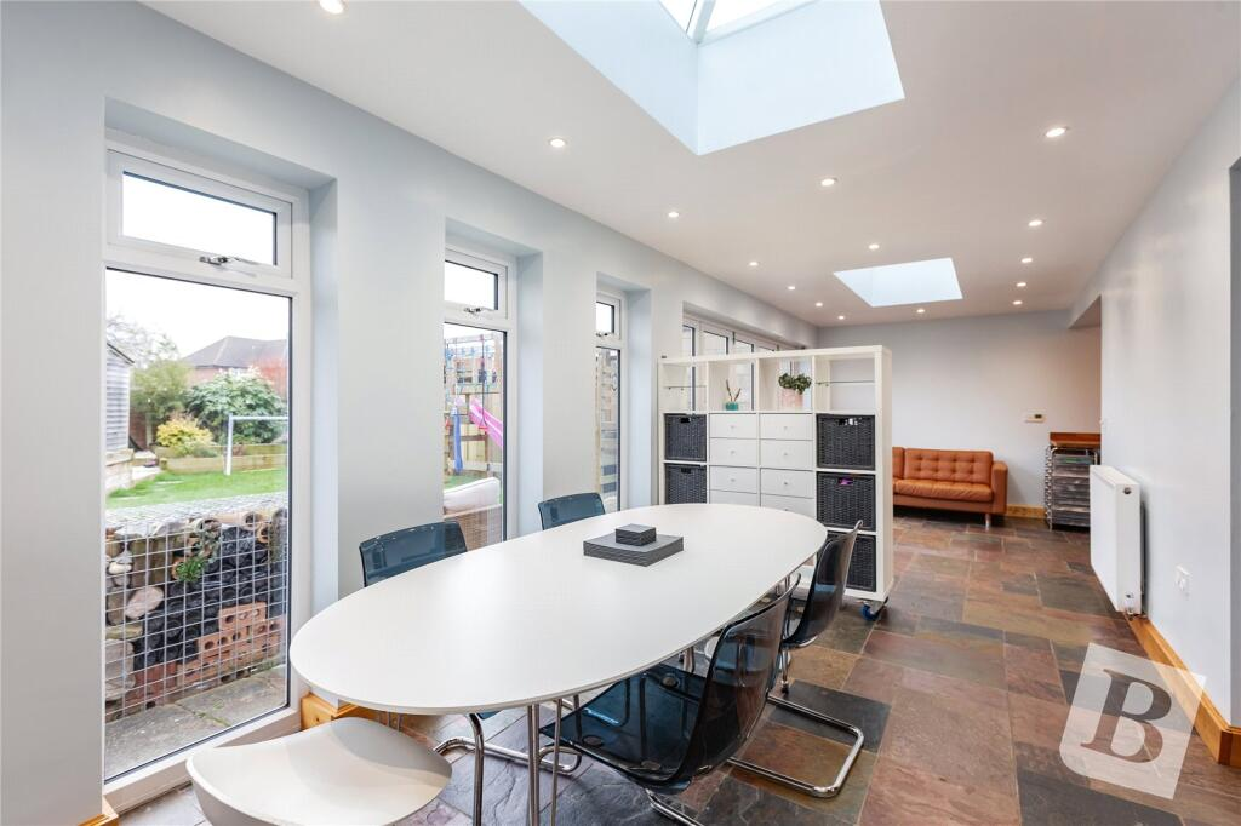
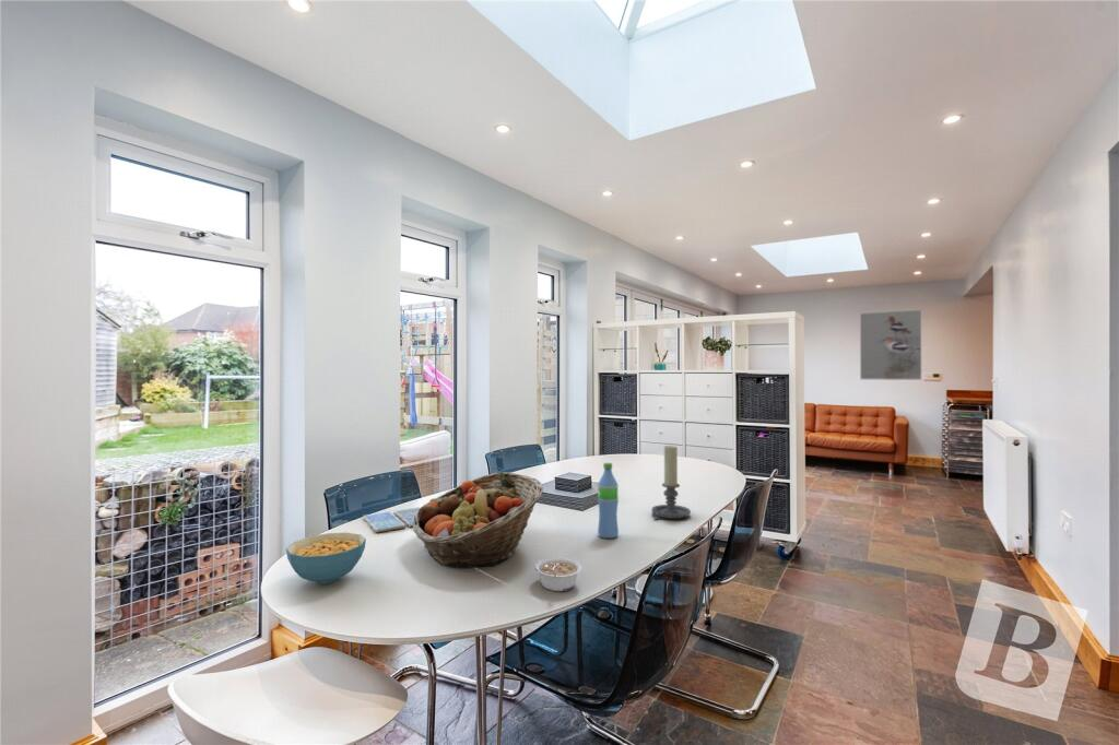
+ fruit basket [412,471,544,568]
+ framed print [859,309,922,381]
+ water bottle [597,462,620,540]
+ drink coaster [362,506,421,533]
+ candle holder [650,444,692,521]
+ cereal bowl [285,532,367,584]
+ legume [533,556,582,592]
